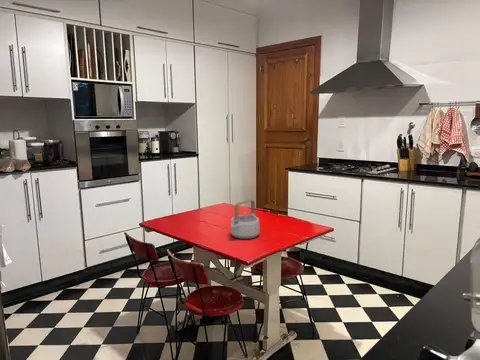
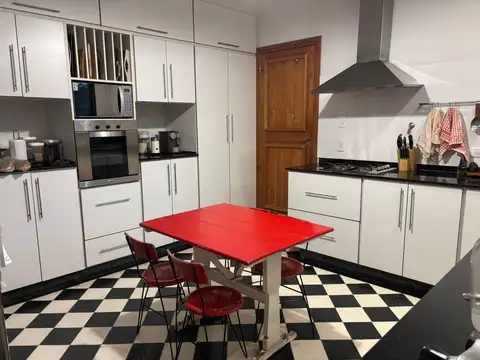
- teapot [230,199,261,240]
